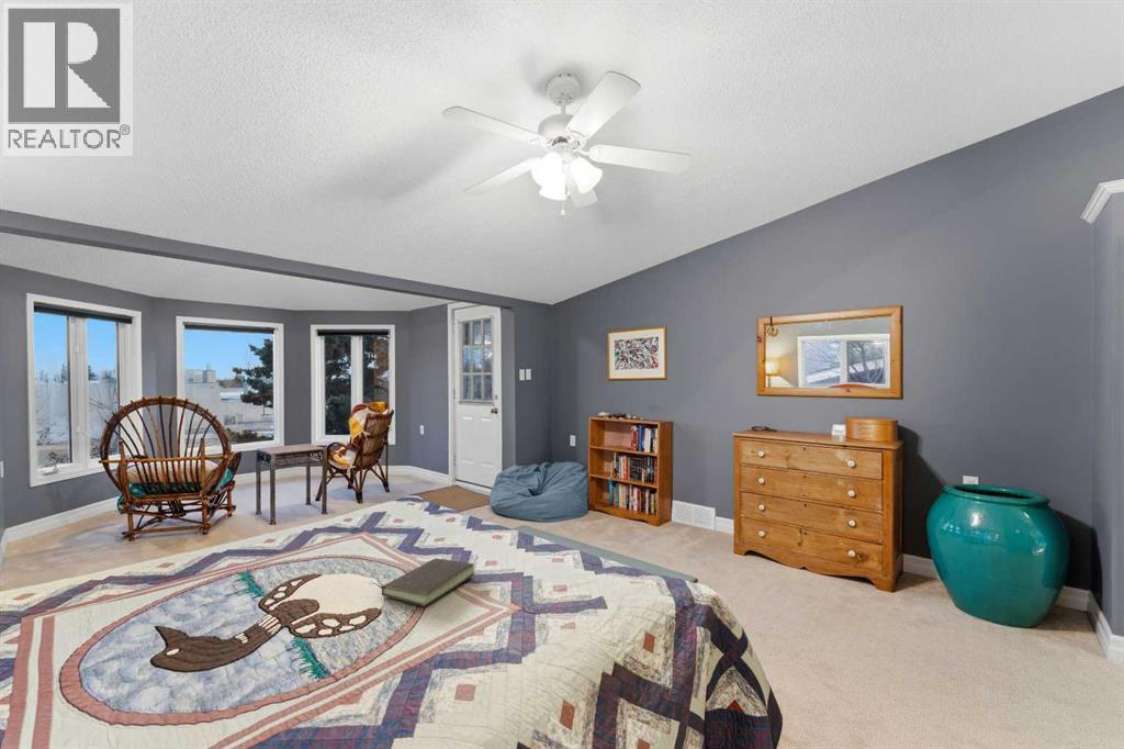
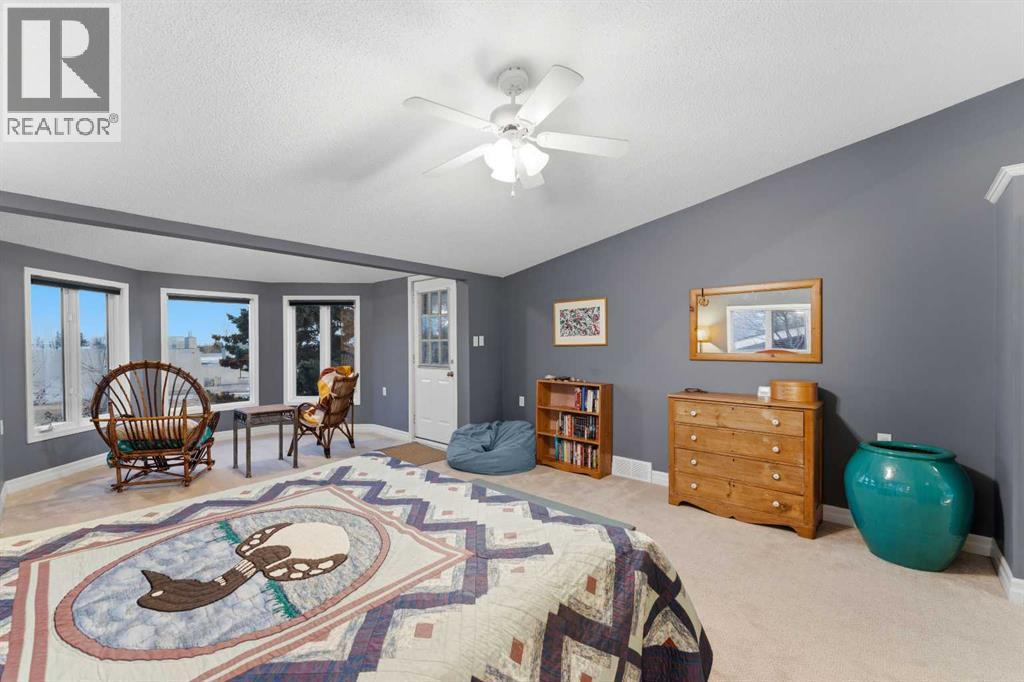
- book [369,557,475,606]
